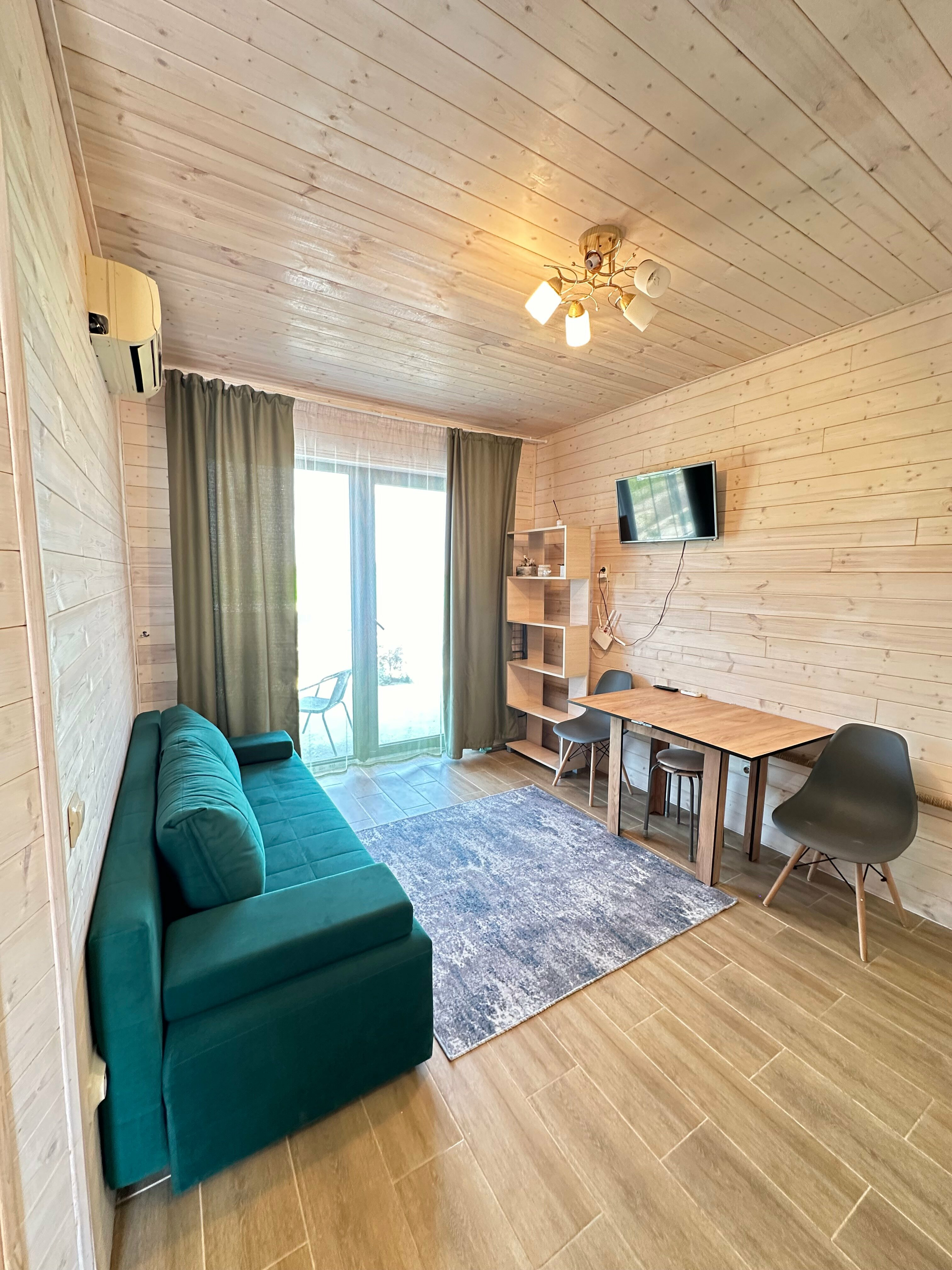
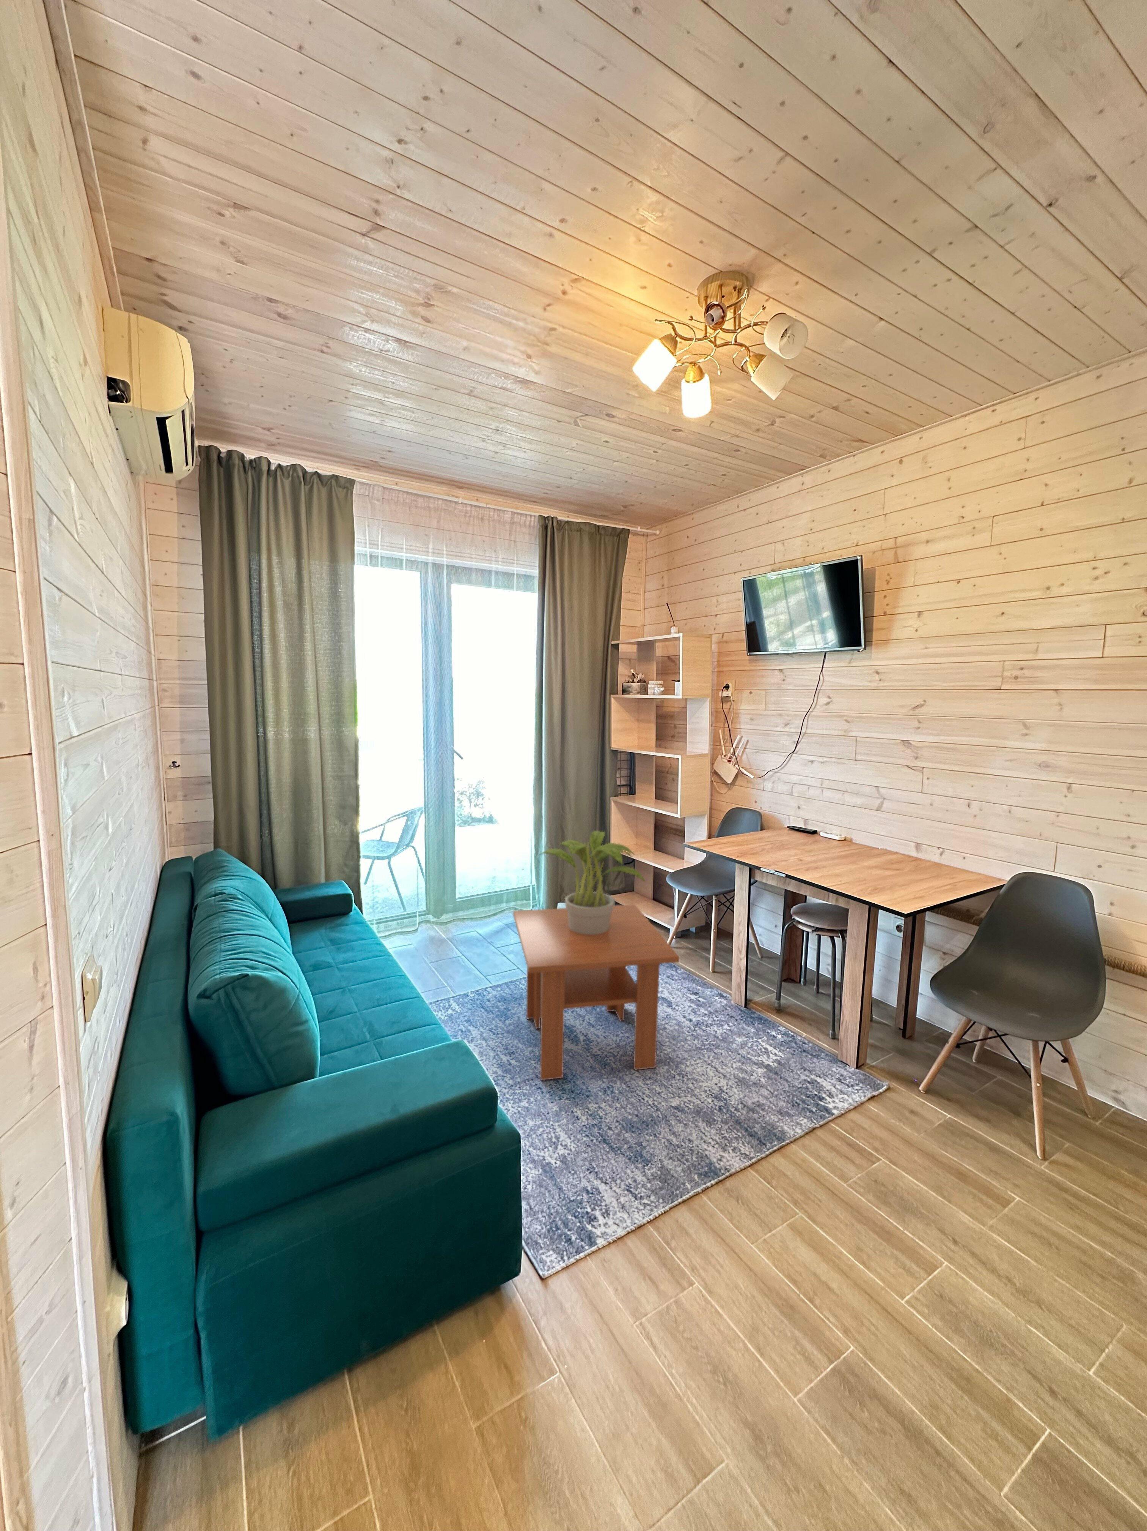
+ potted plant [537,831,646,934]
+ coffee table [513,904,680,1080]
